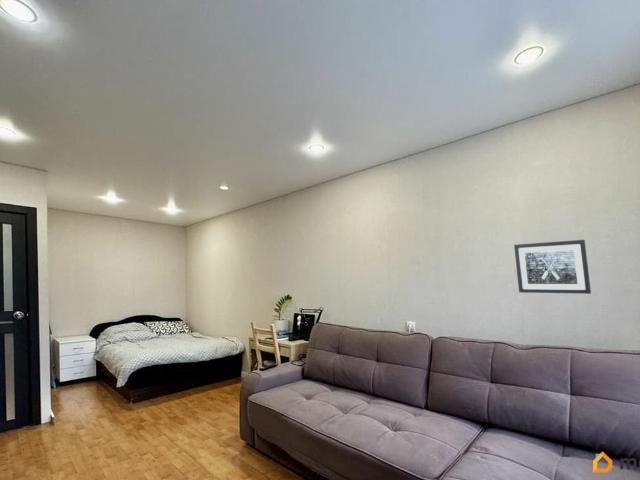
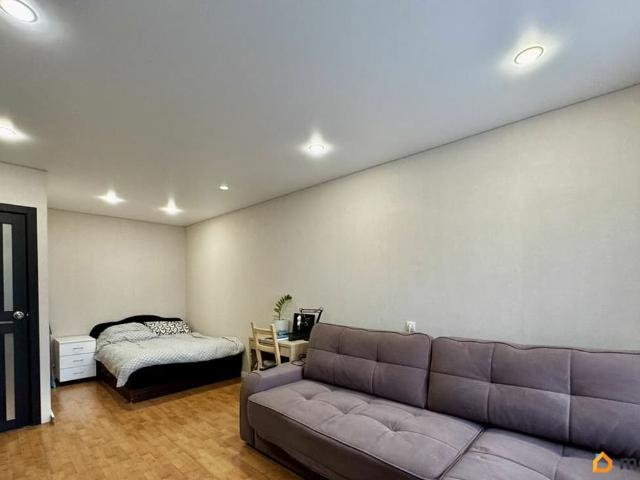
- wall art [513,239,592,295]
